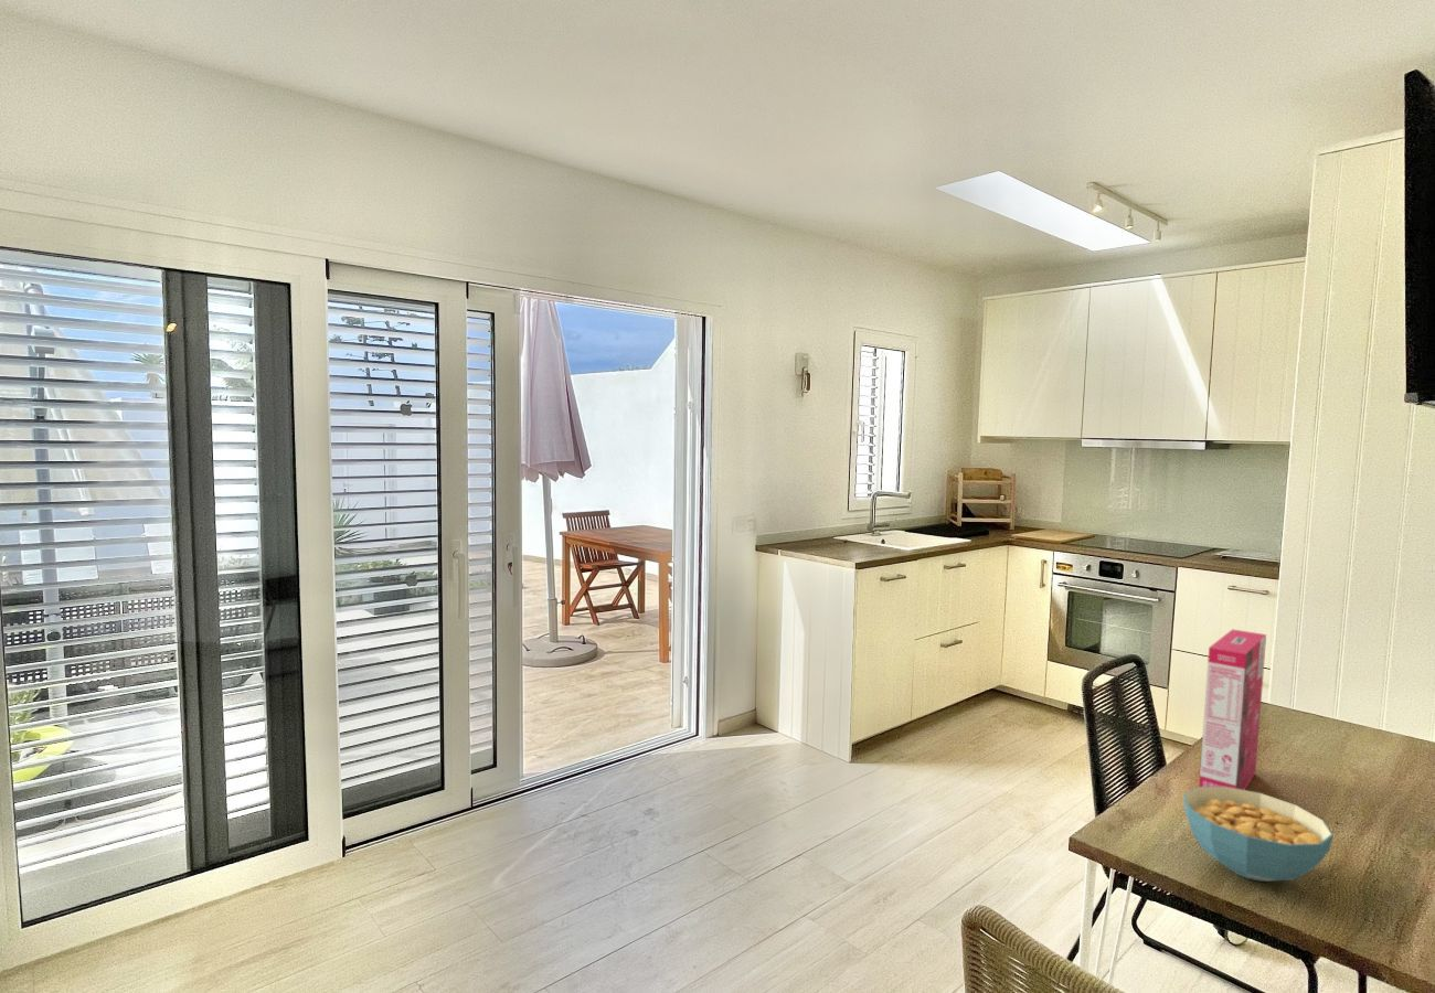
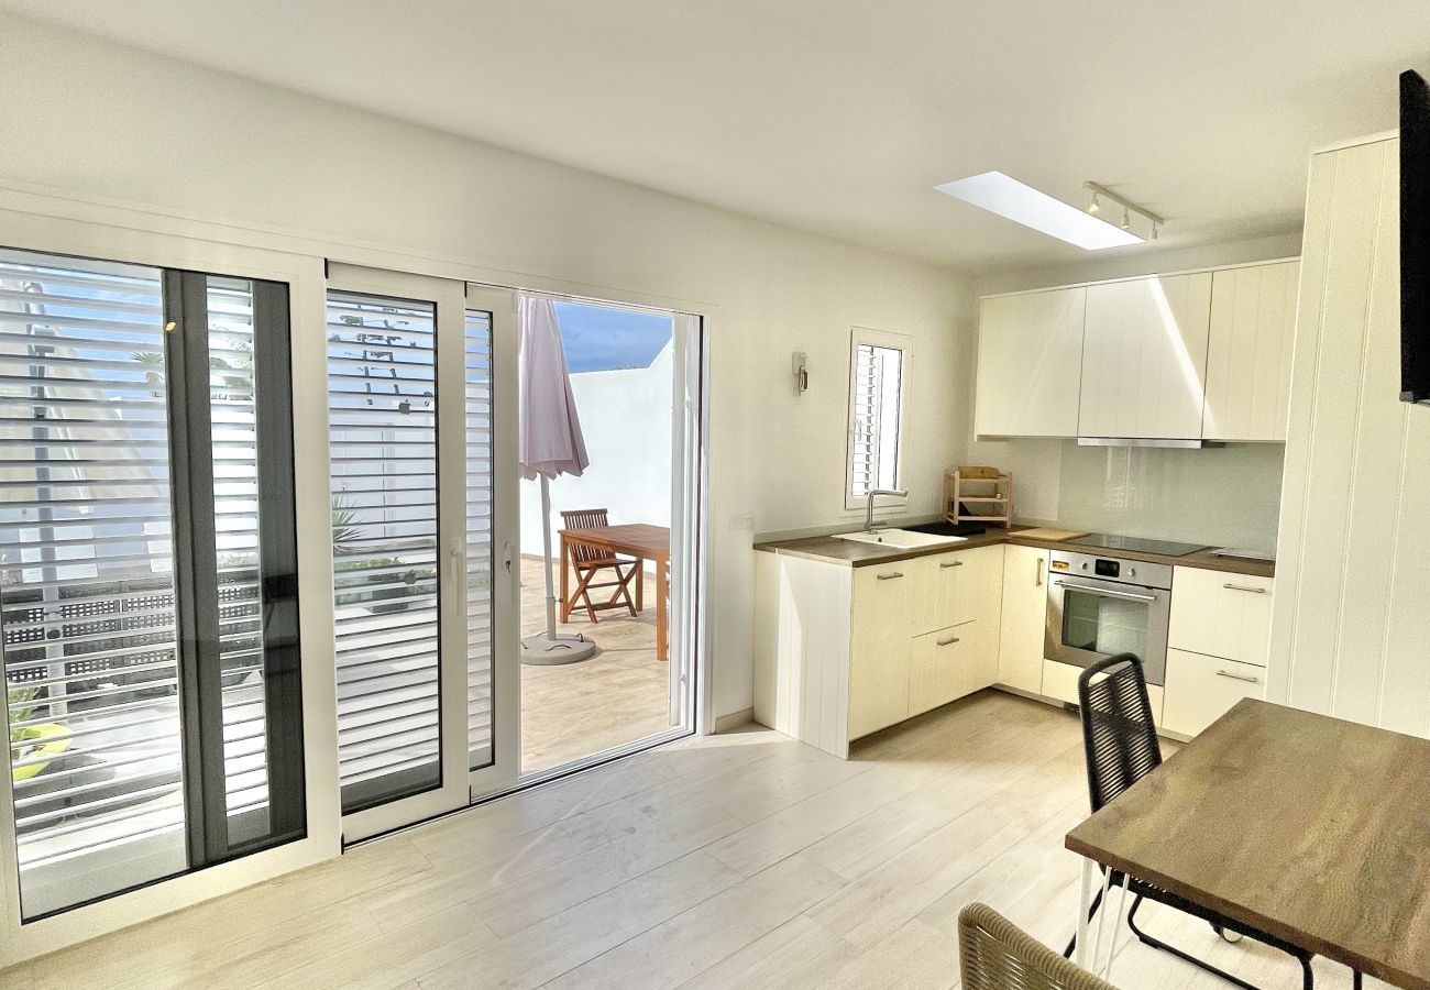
- cereal box [1198,628,1267,790]
- cereal bowl [1182,786,1335,883]
